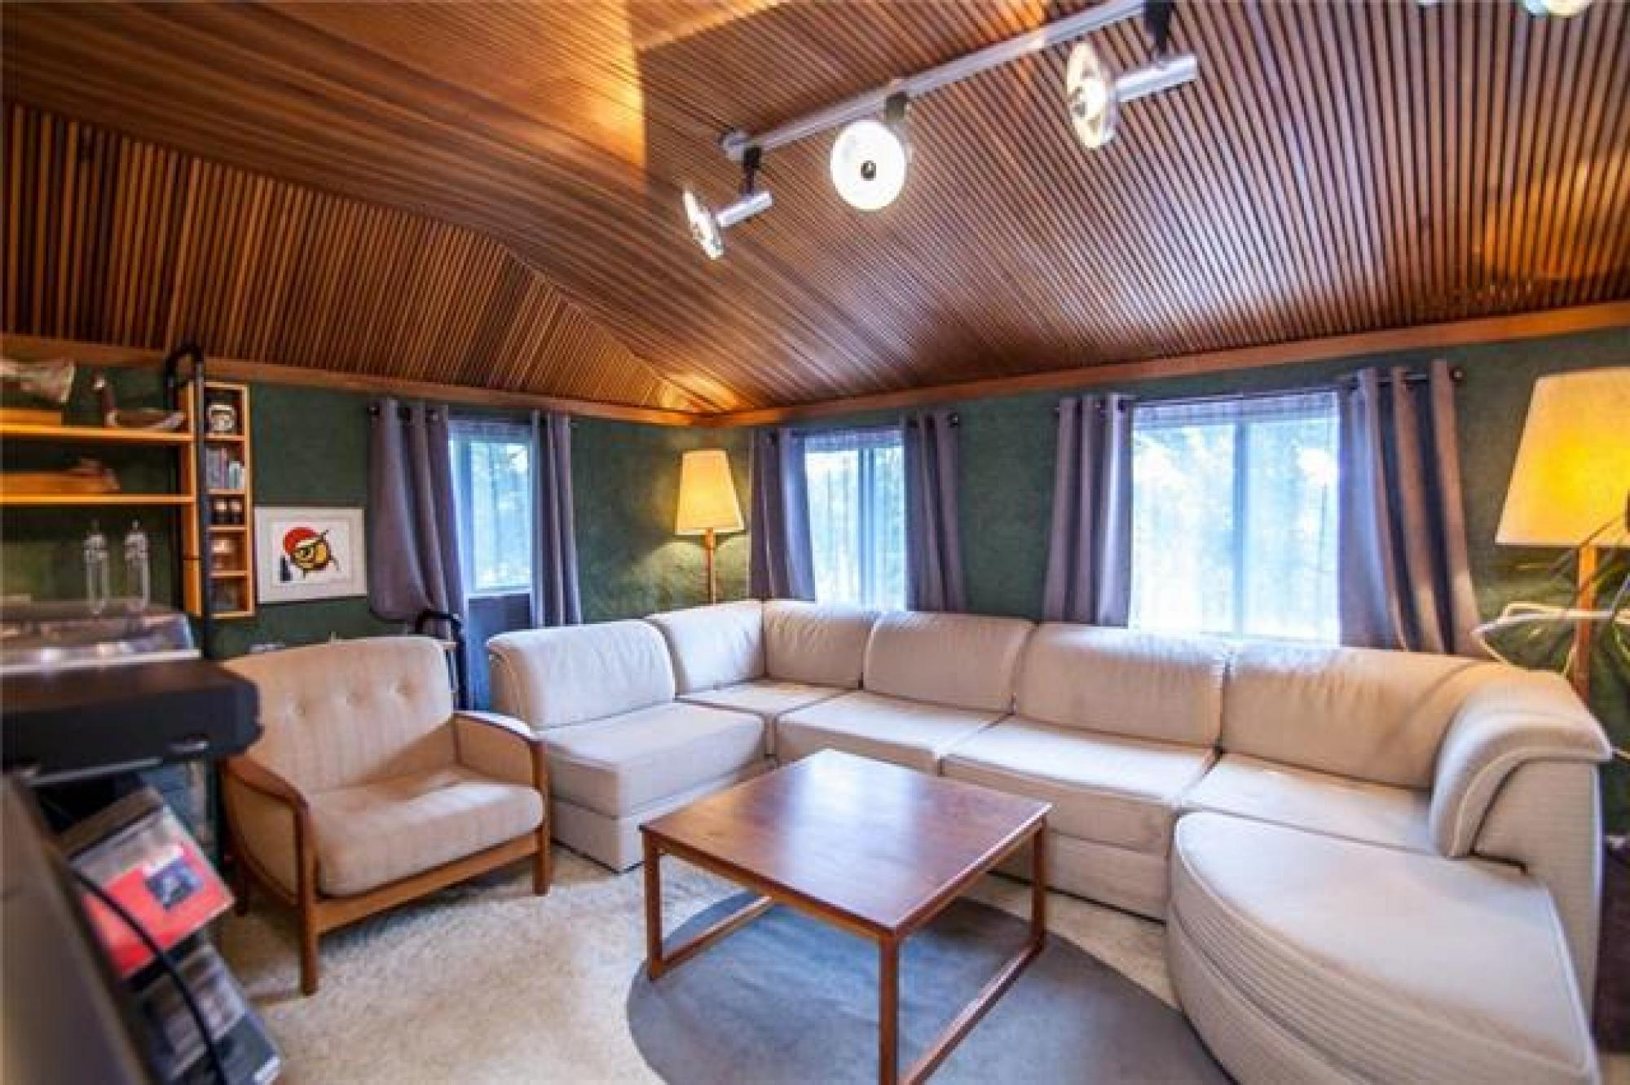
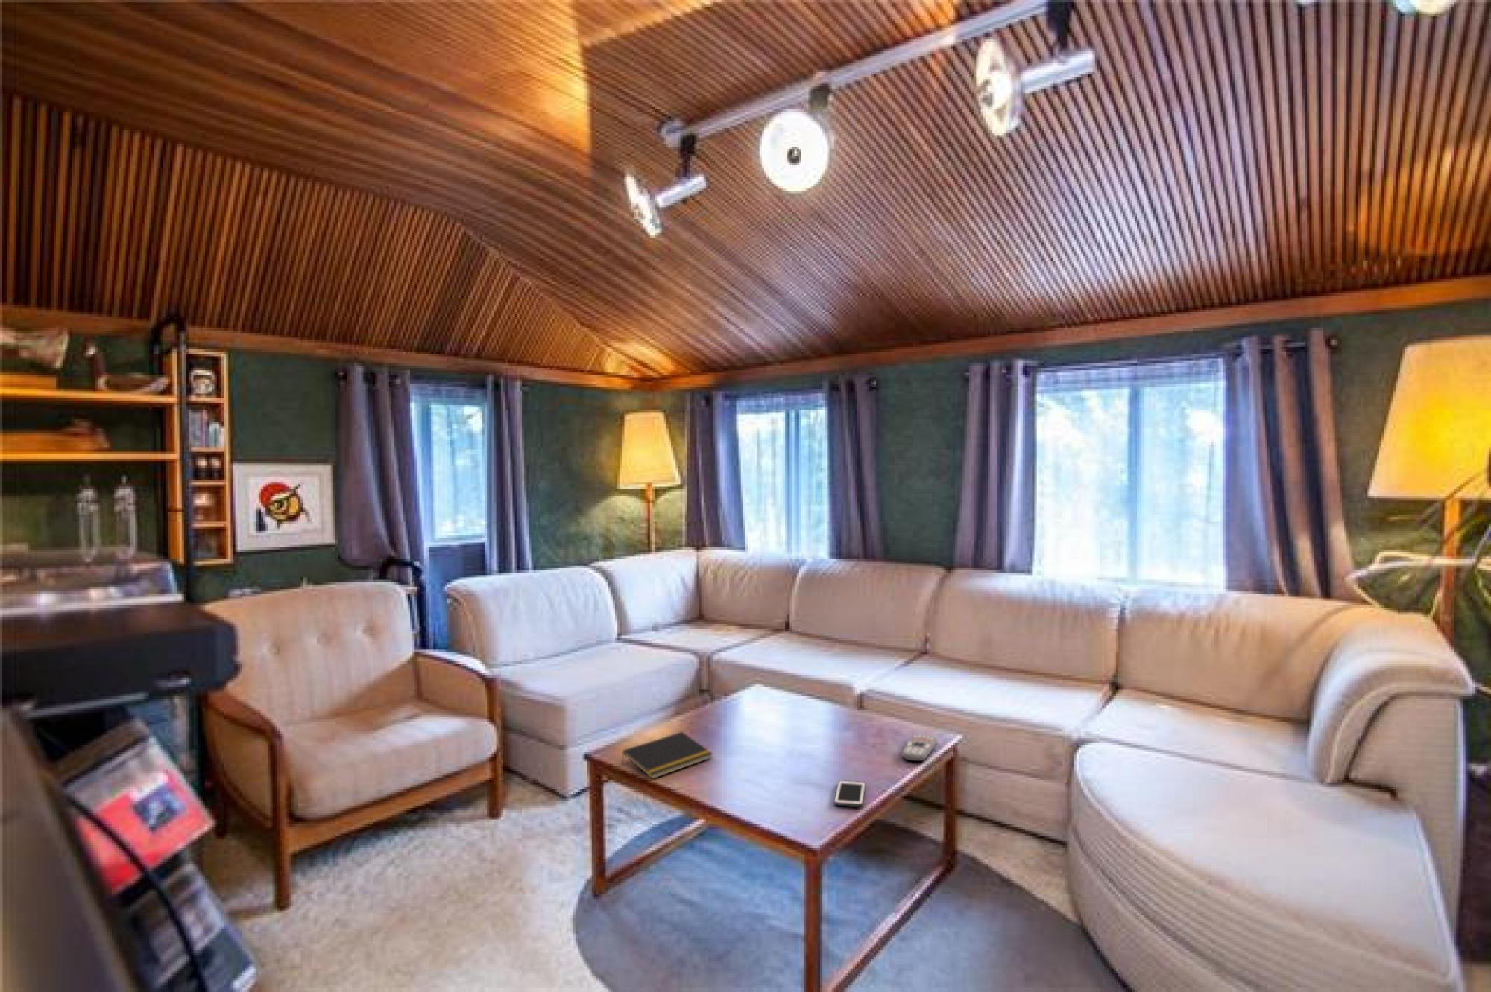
+ cell phone [833,779,866,807]
+ remote control [902,734,938,762]
+ notepad [621,731,713,779]
